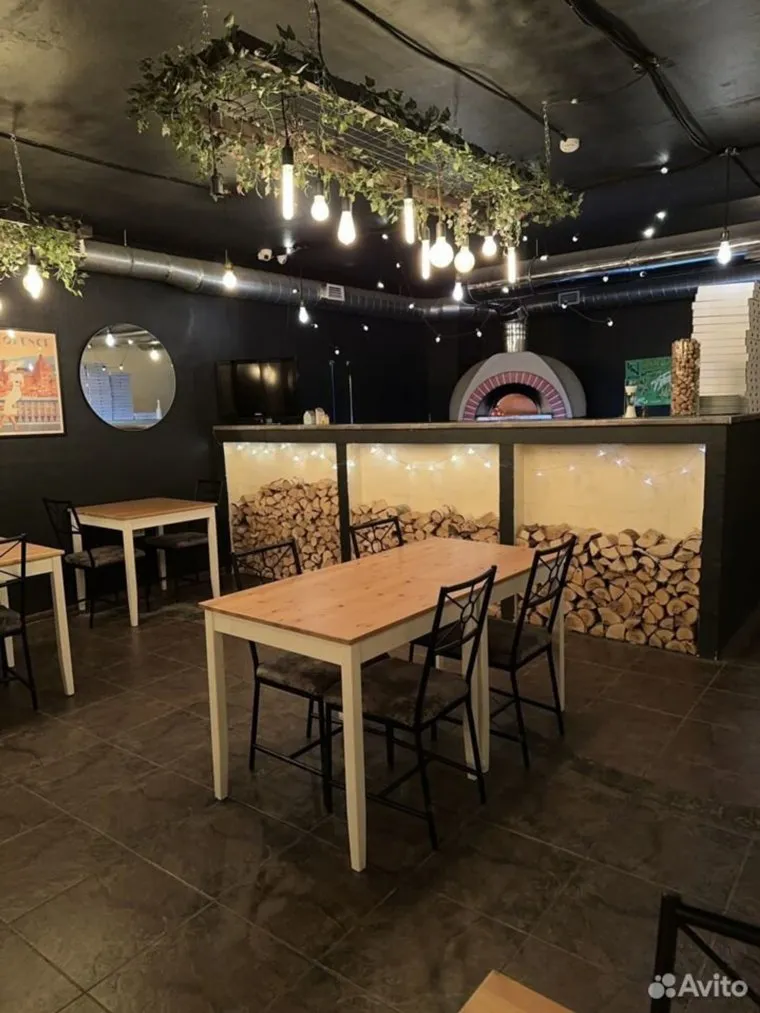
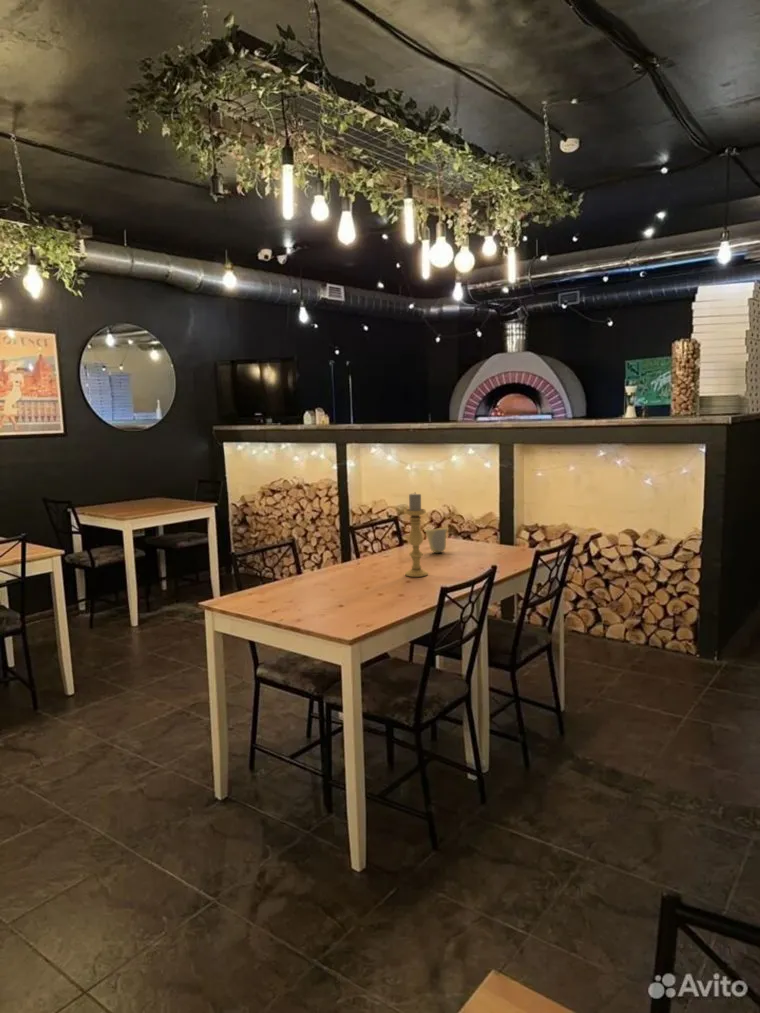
+ candle holder [403,492,429,578]
+ cup [423,527,449,554]
